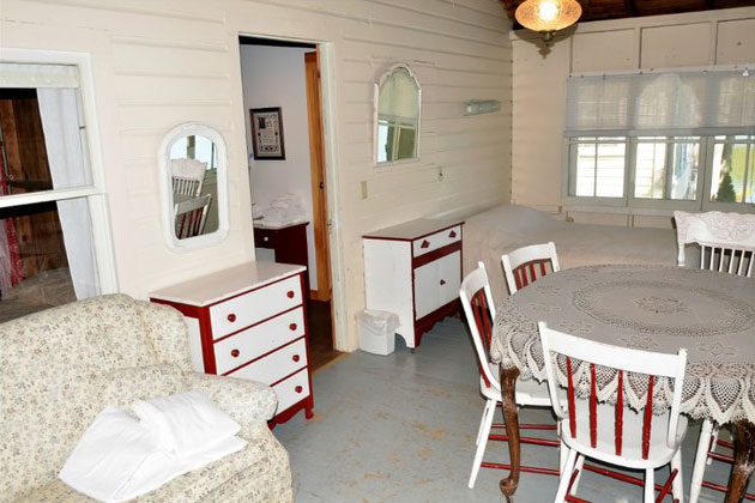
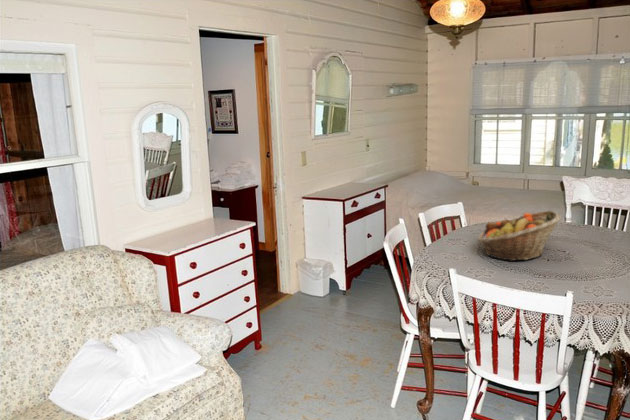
+ fruit basket [477,210,562,262]
